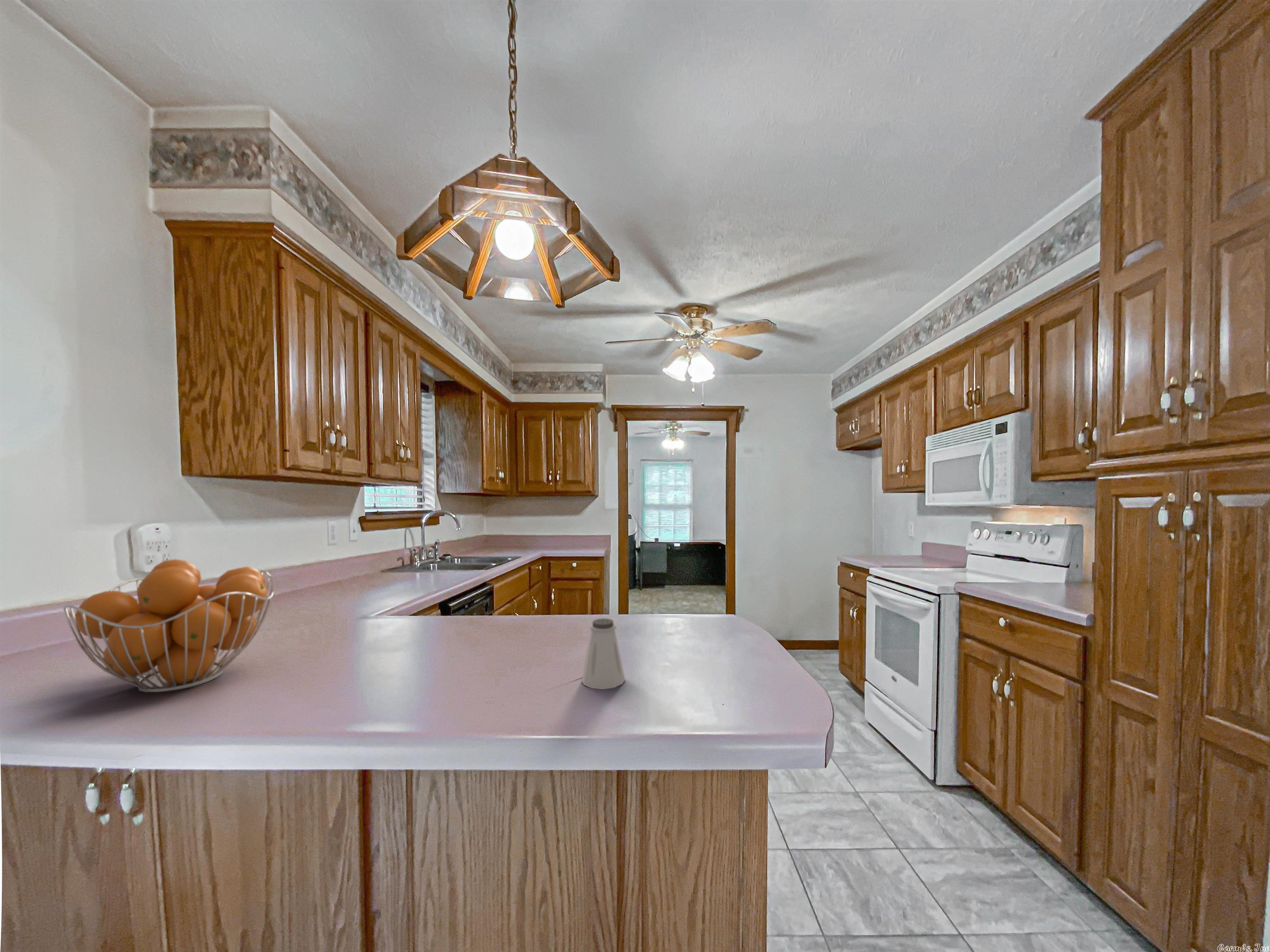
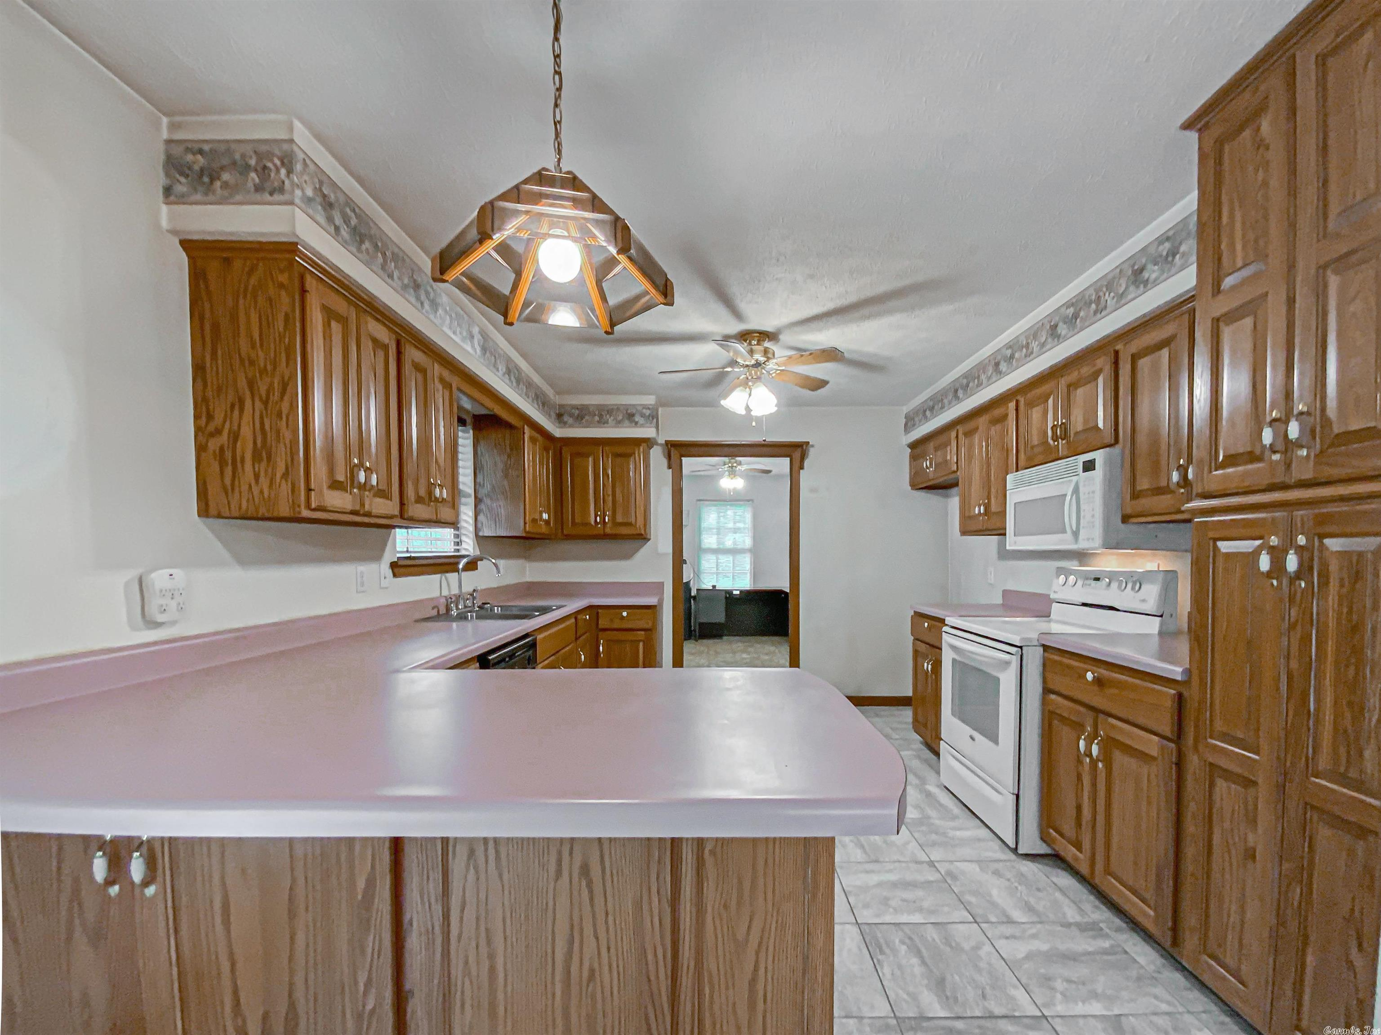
- saltshaker [581,618,625,690]
- fruit basket [63,559,275,693]
